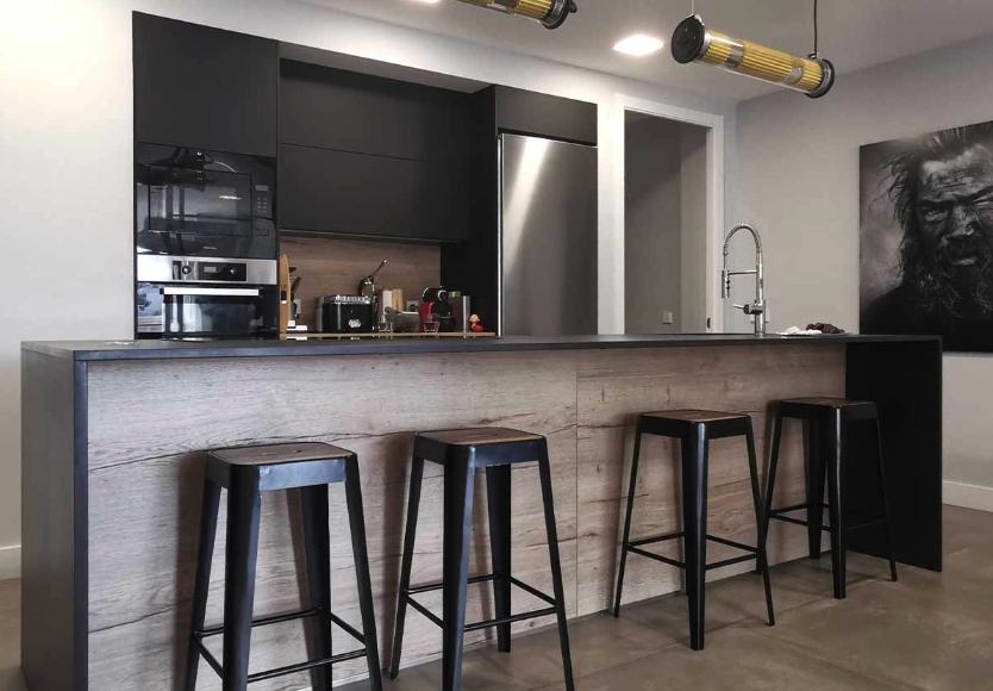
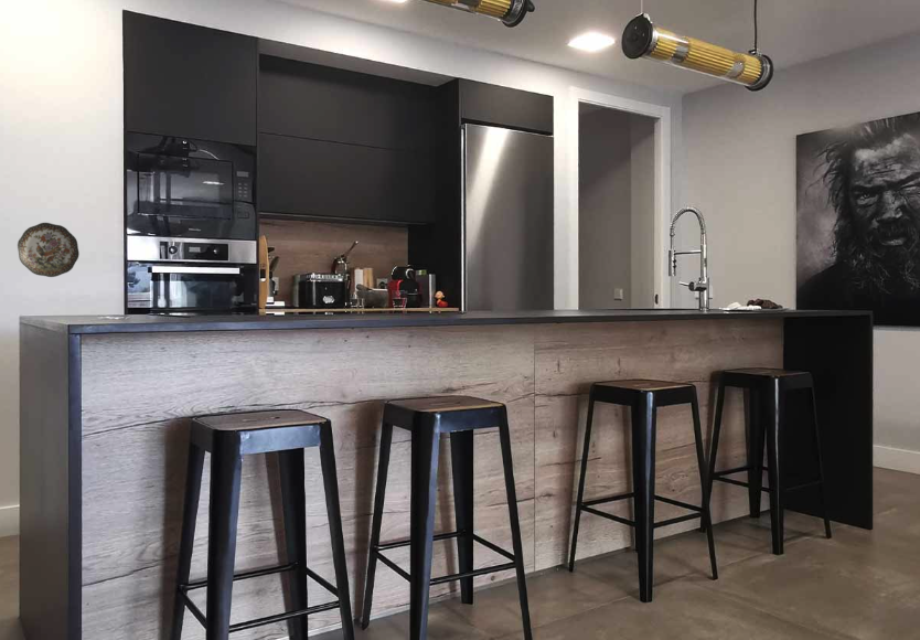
+ decorative plate [17,222,81,278]
